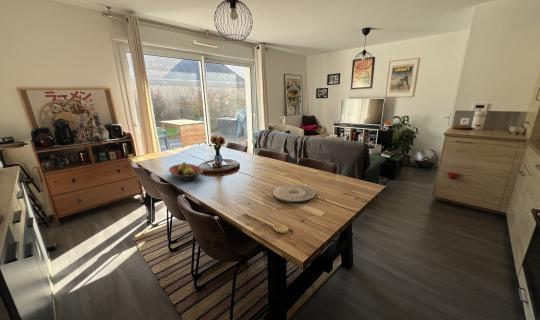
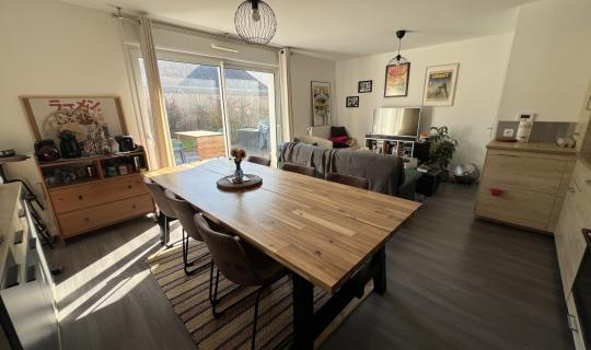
- fruit bowl [168,161,204,182]
- plate [271,184,316,203]
- spoon [242,210,288,234]
